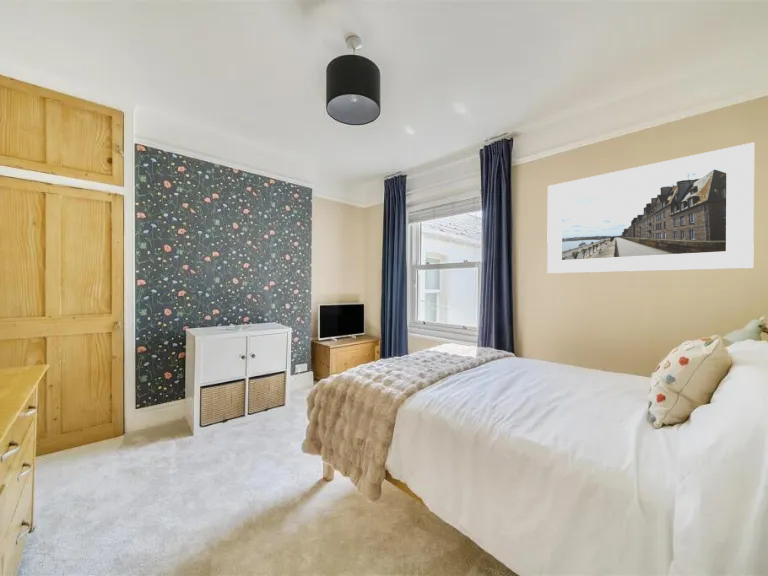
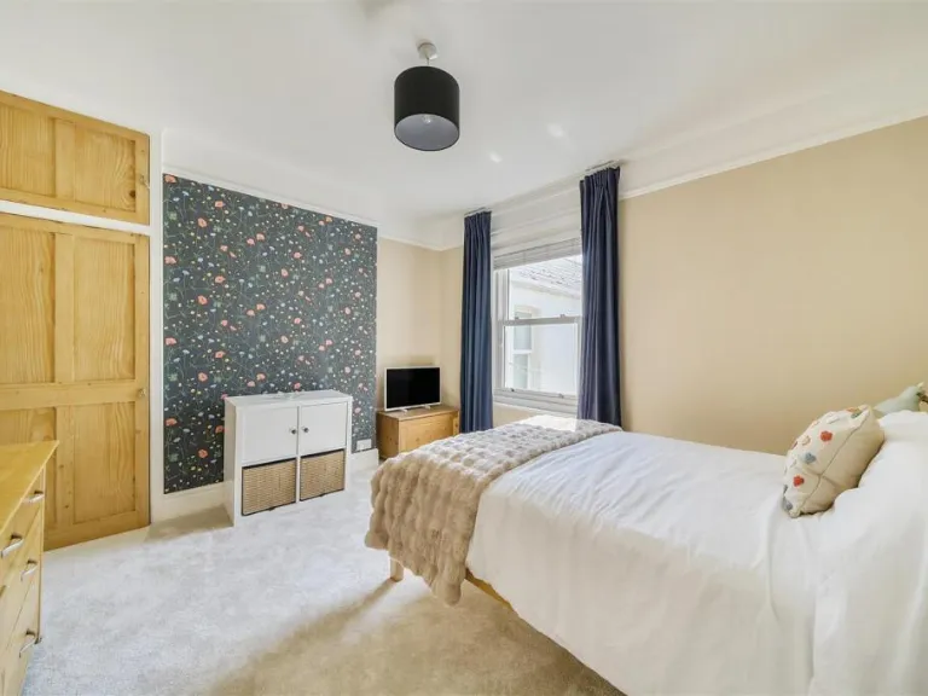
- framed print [546,142,755,275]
